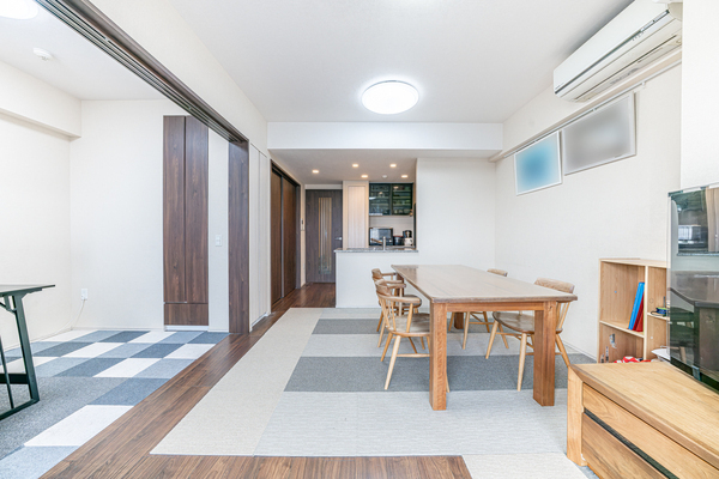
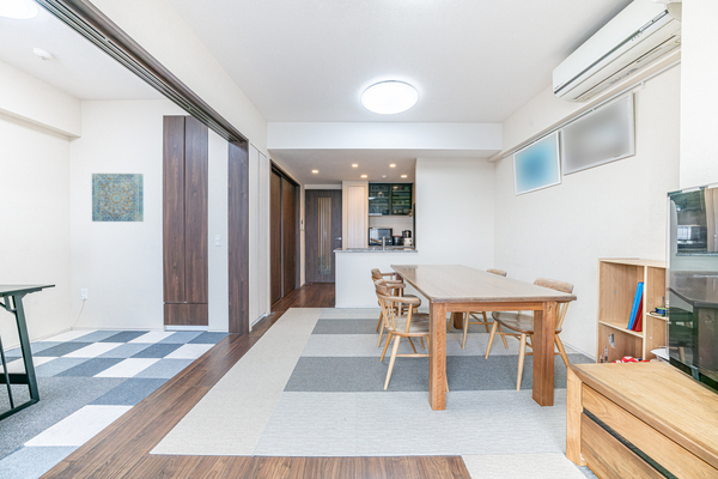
+ wall art [91,172,145,223]
